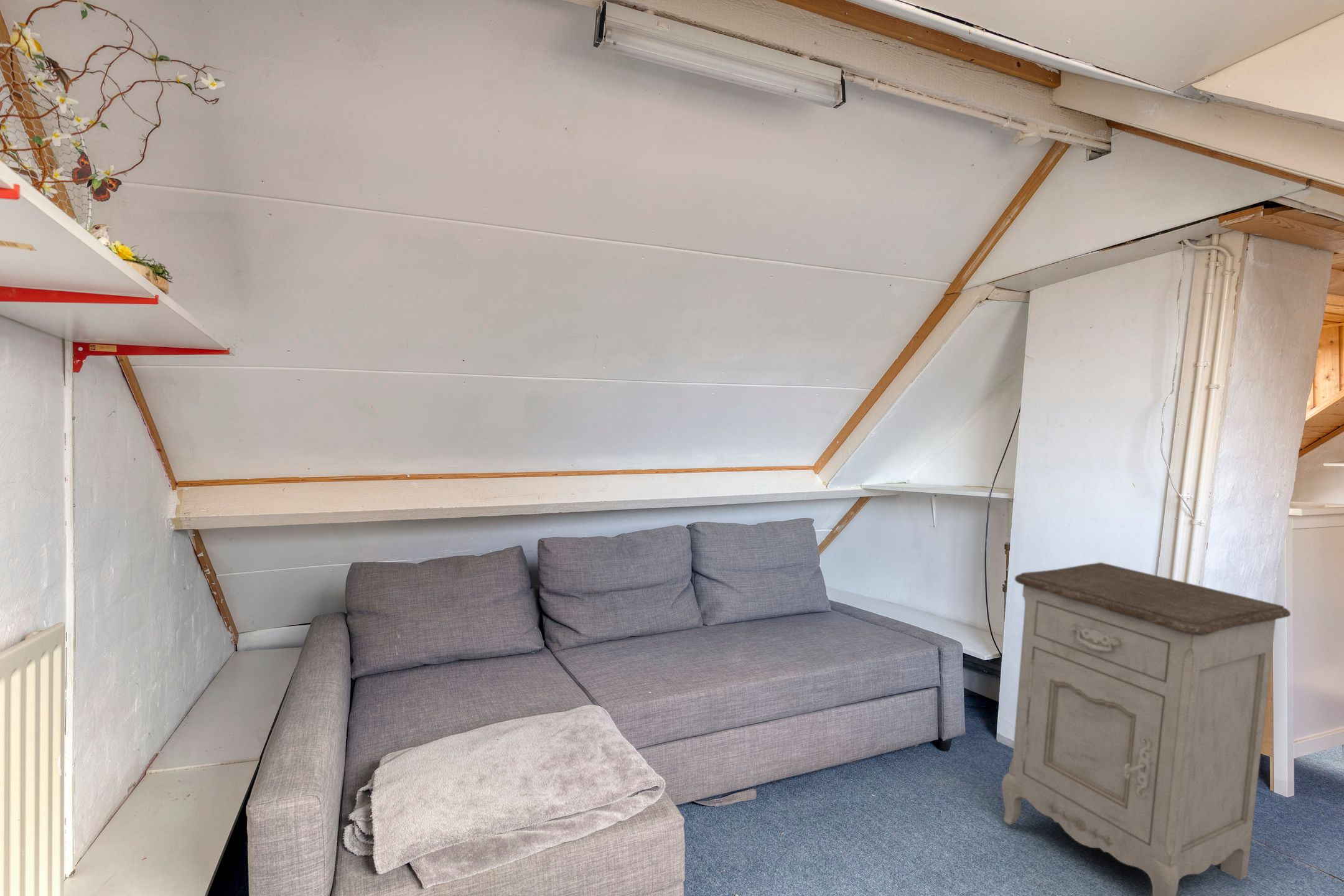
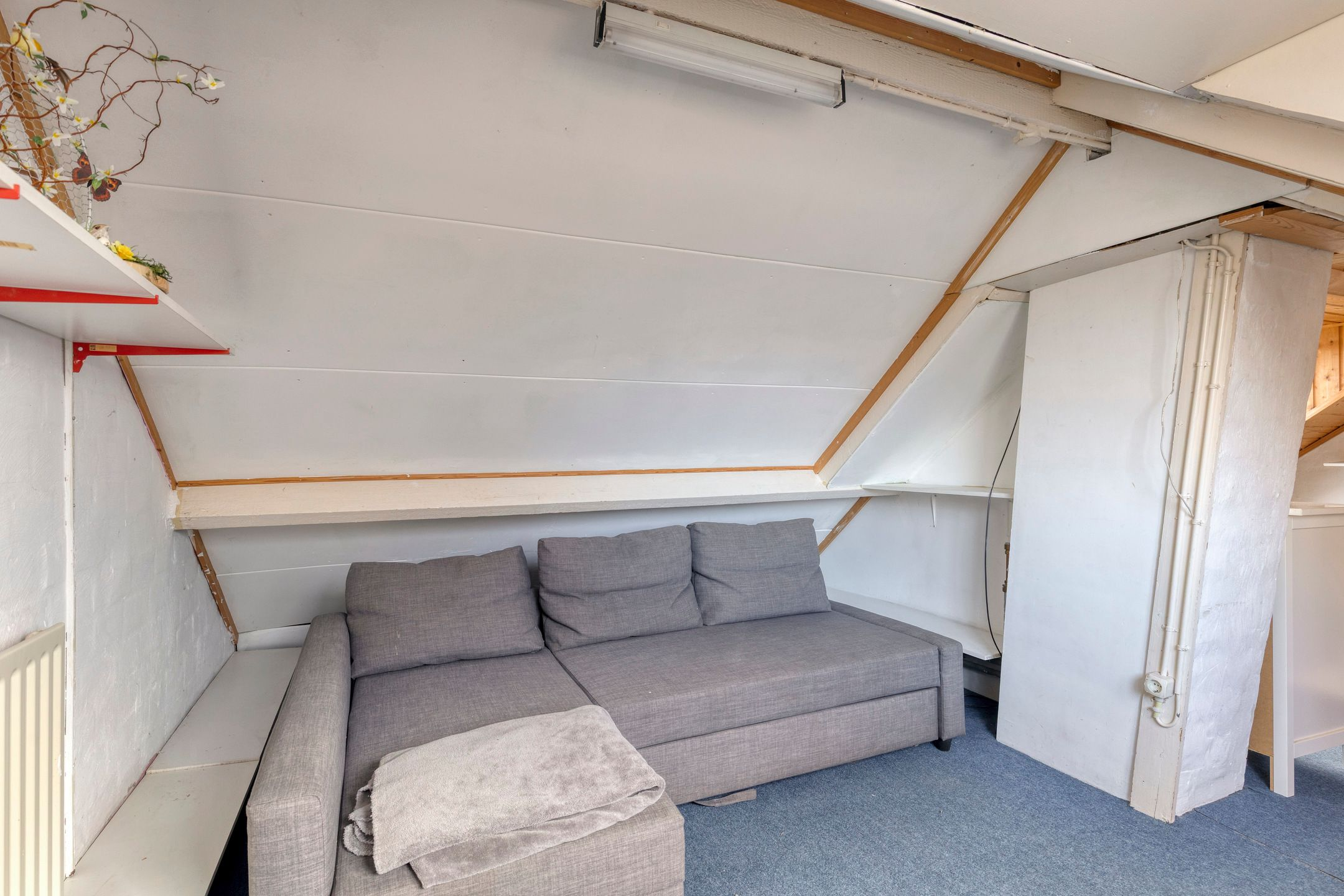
- nightstand [1001,562,1291,896]
